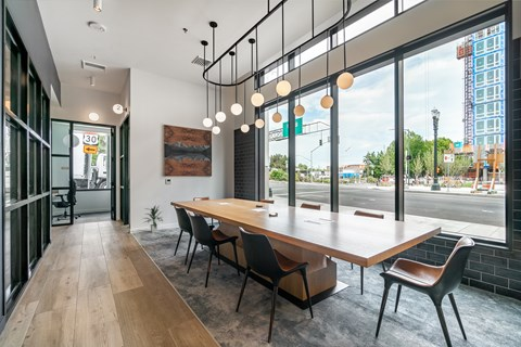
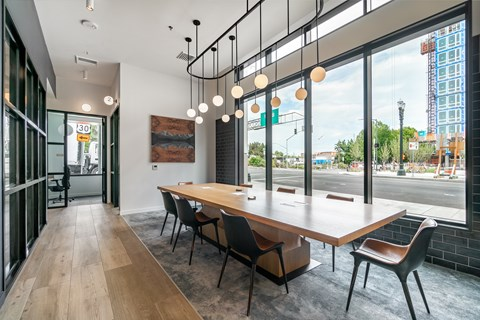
- indoor plant [141,205,165,234]
